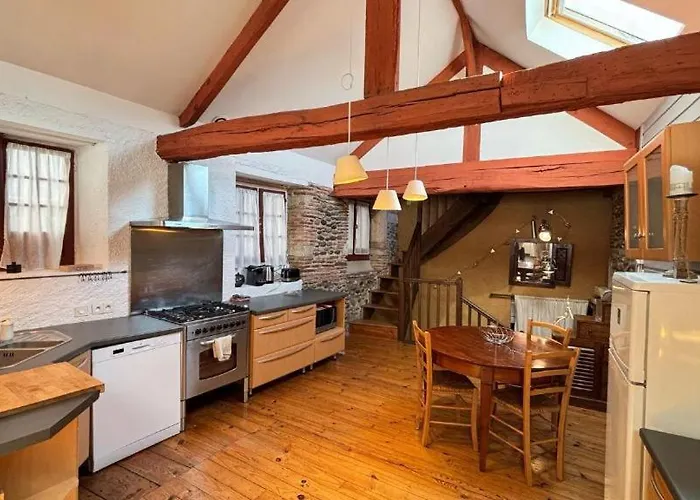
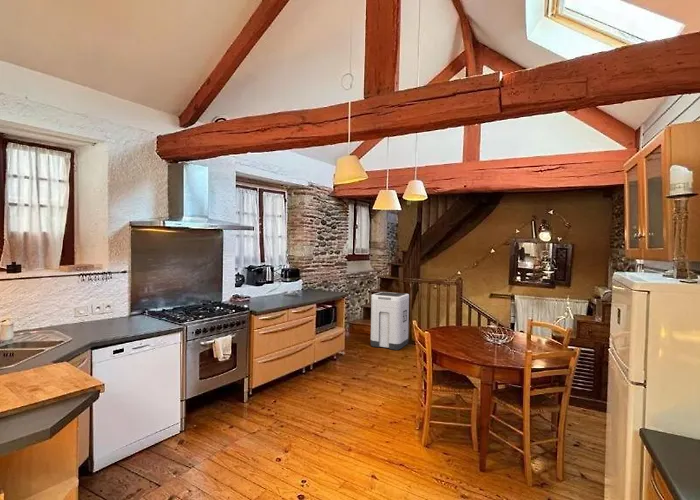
+ trash can [370,291,410,351]
